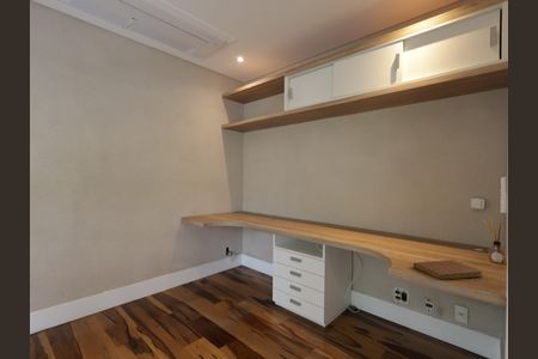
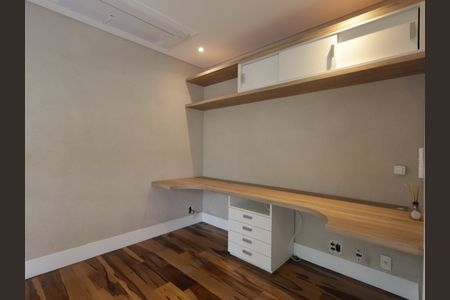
- notebook [412,260,484,281]
